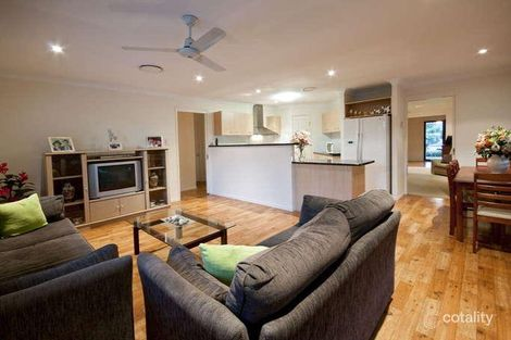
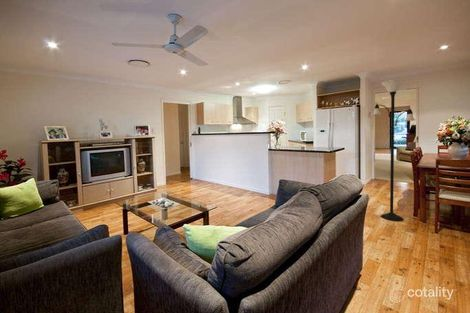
+ floor lamp [371,78,416,221]
